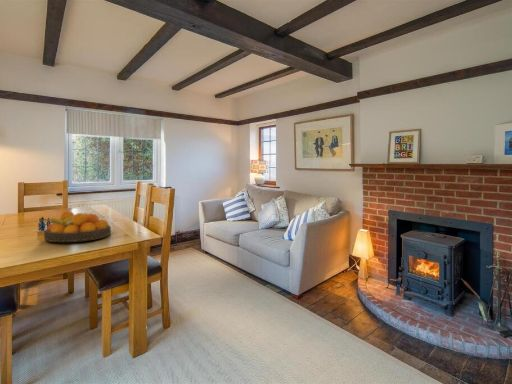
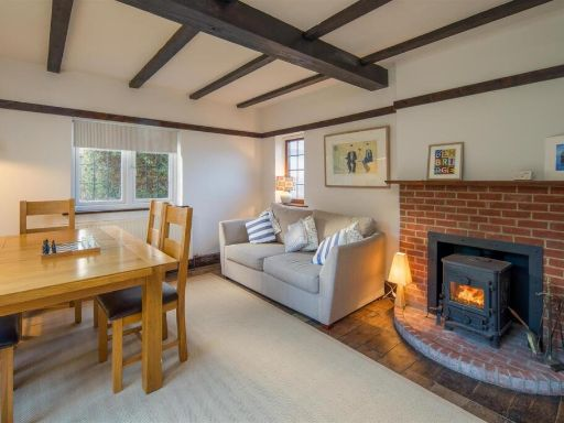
- fruit bowl [43,210,112,243]
